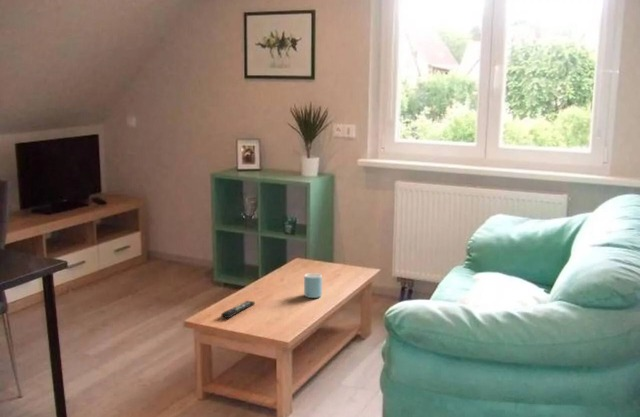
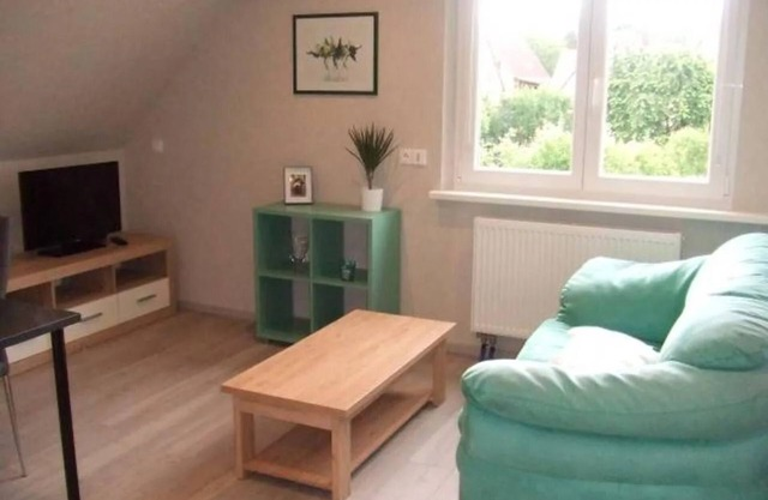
- remote control [220,300,256,319]
- mug [303,272,323,299]
